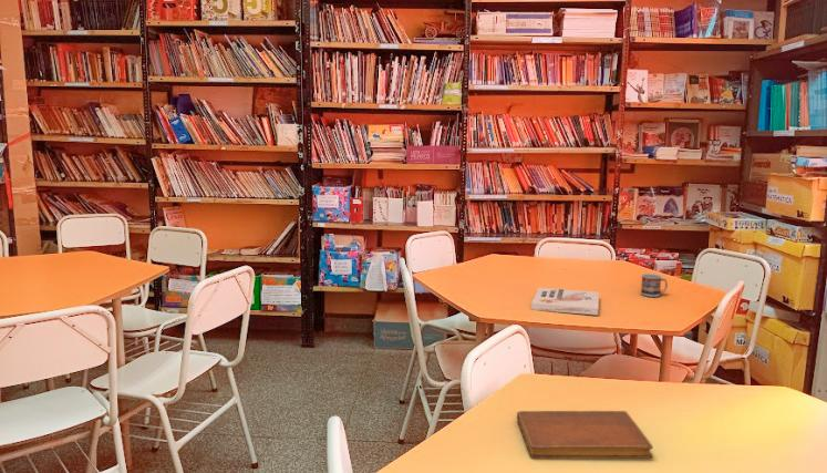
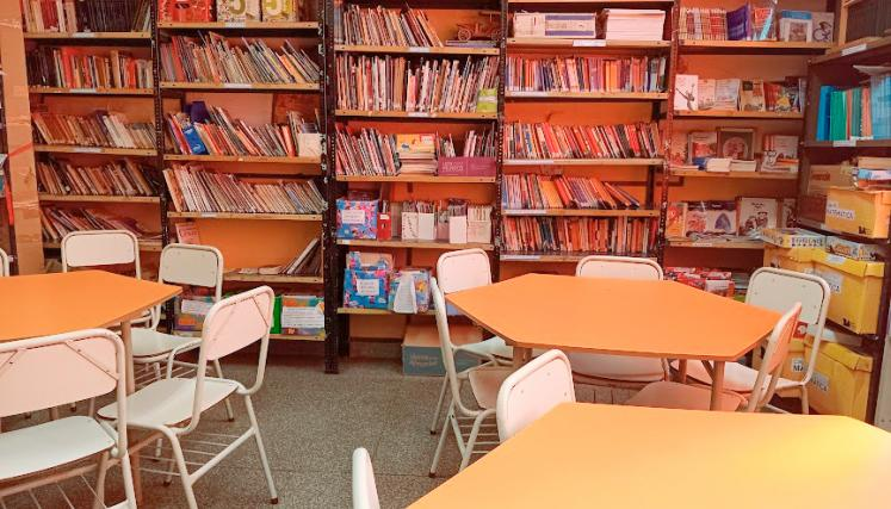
- cup [640,273,669,298]
- notebook [516,410,654,460]
- book [530,287,600,316]
